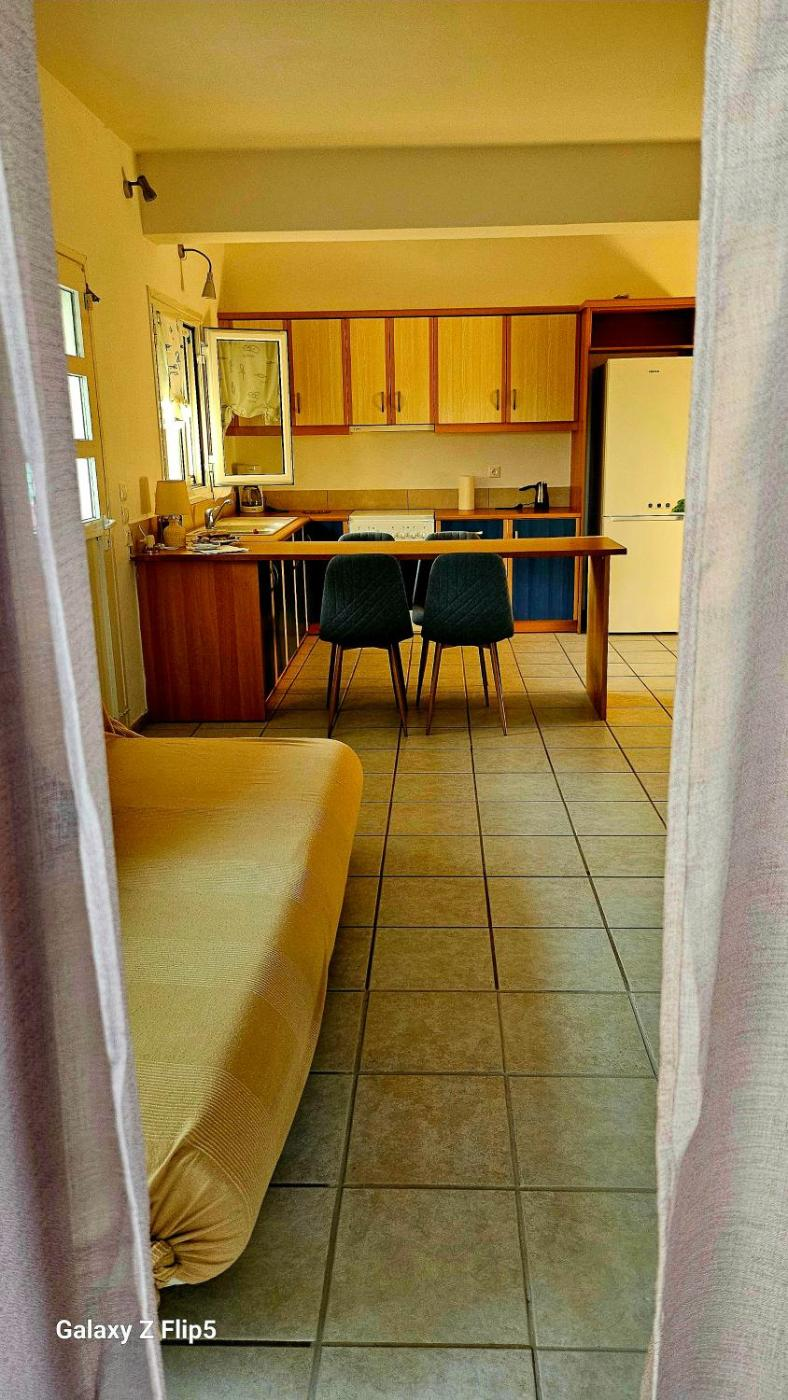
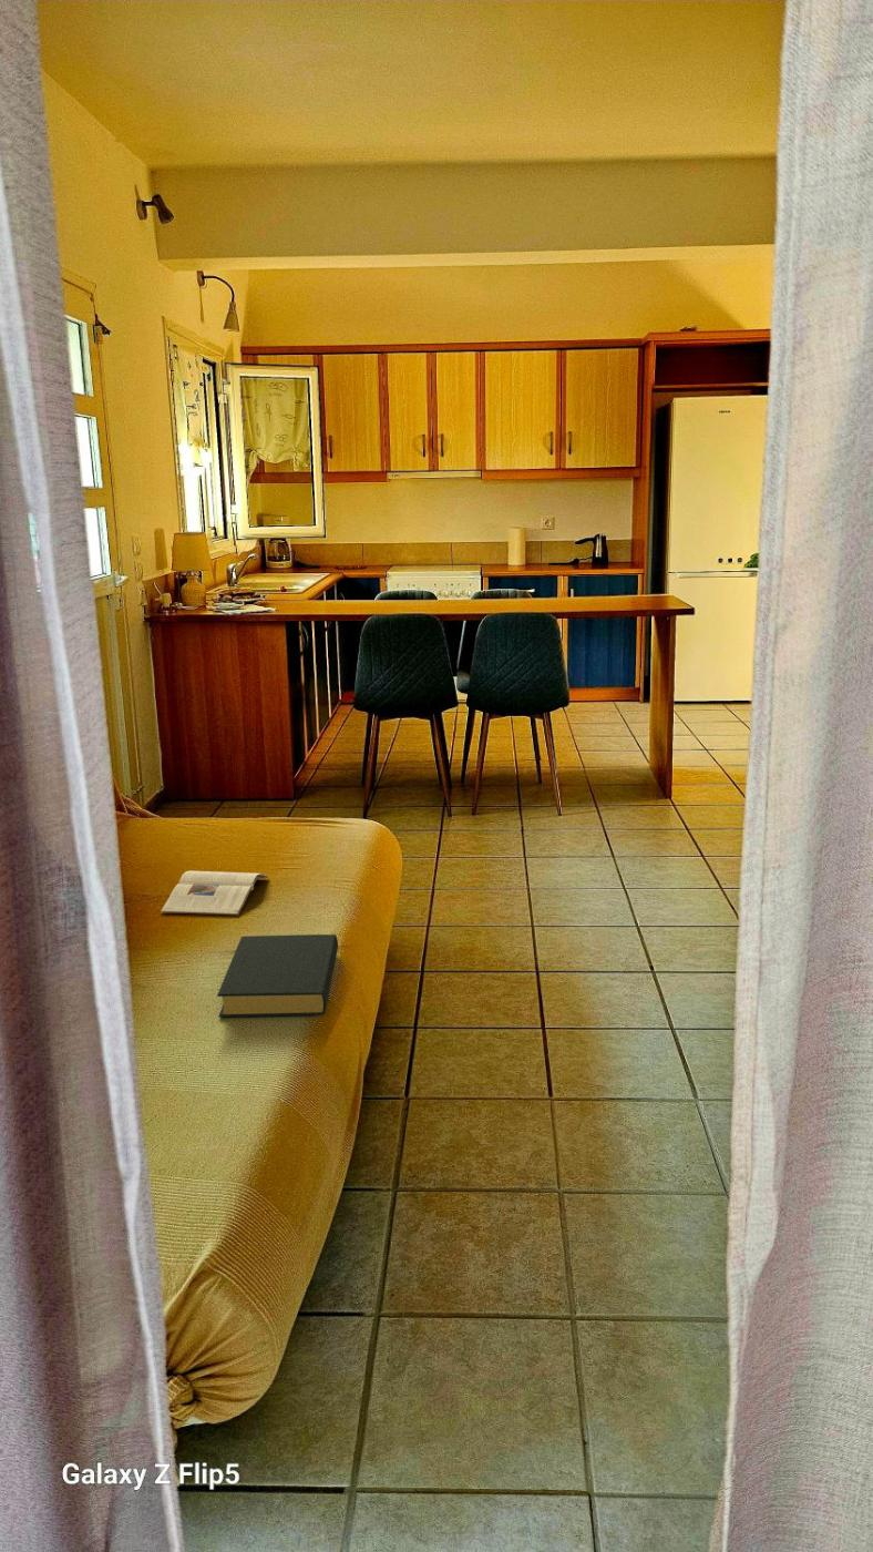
+ magazine [160,870,269,916]
+ hardback book [216,933,339,1018]
